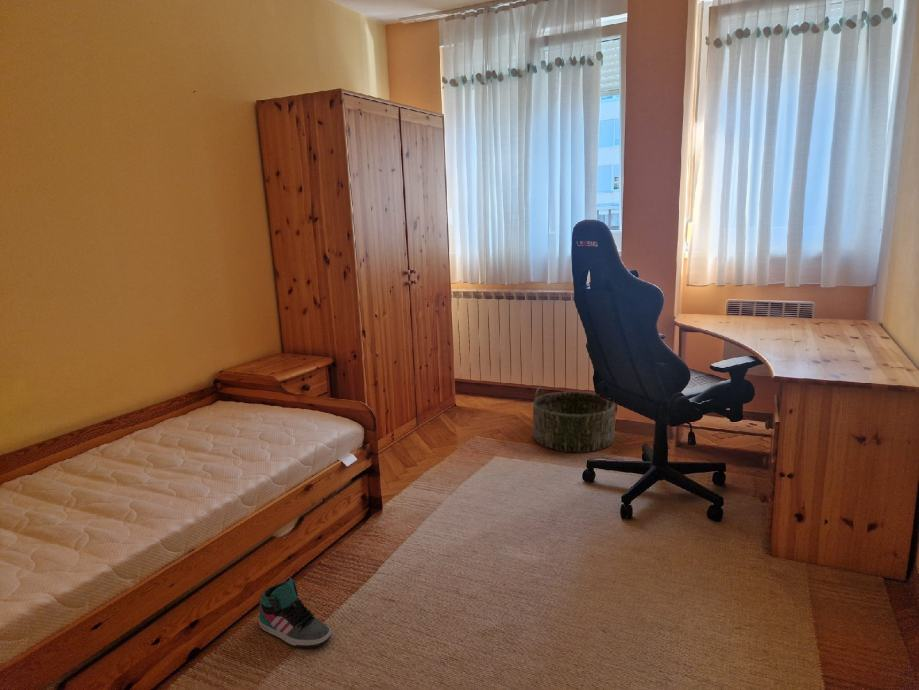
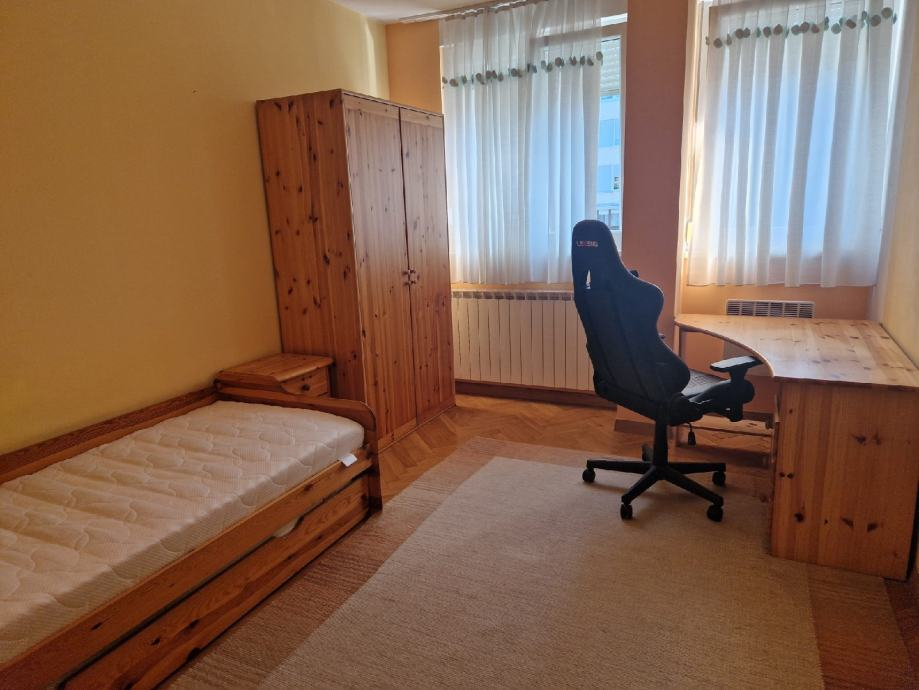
- basket [532,386,616,453]
- sneaker [258,577,332,649]
